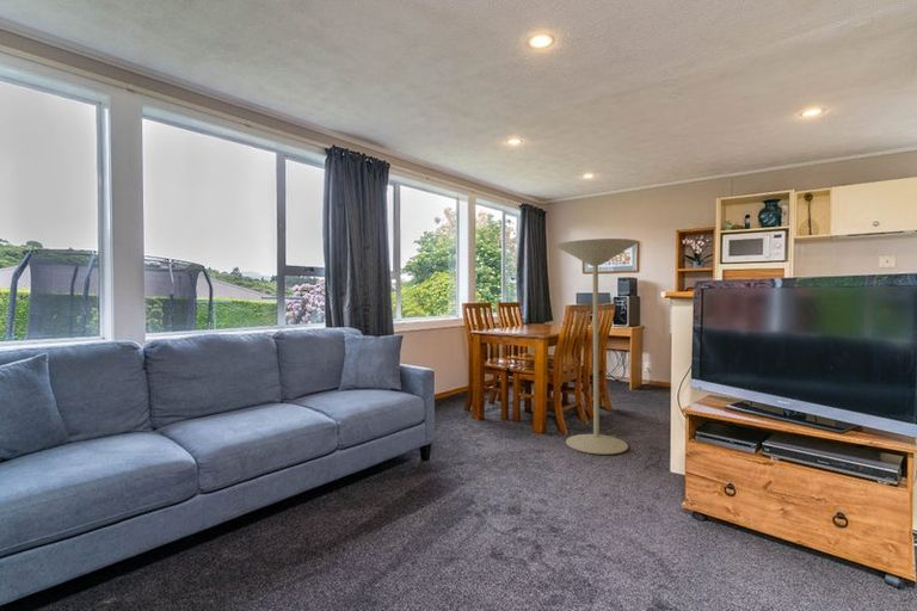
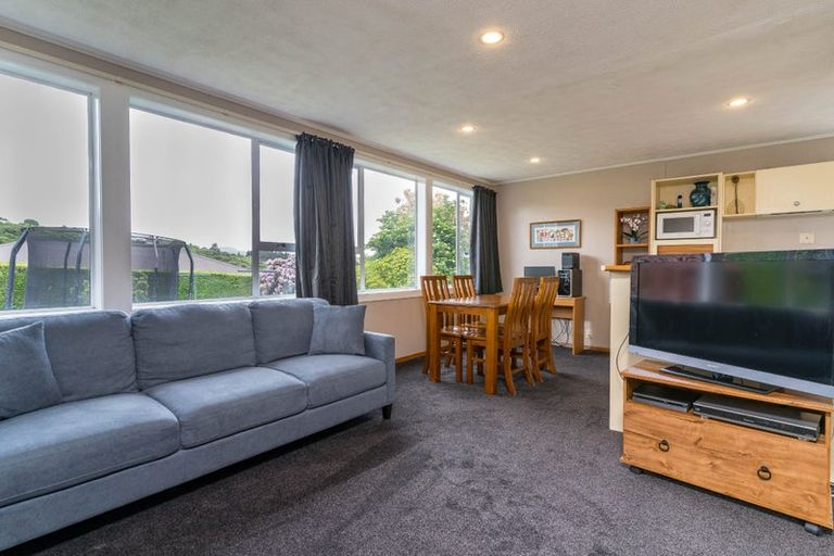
- candle holder [553,237,640,456]
